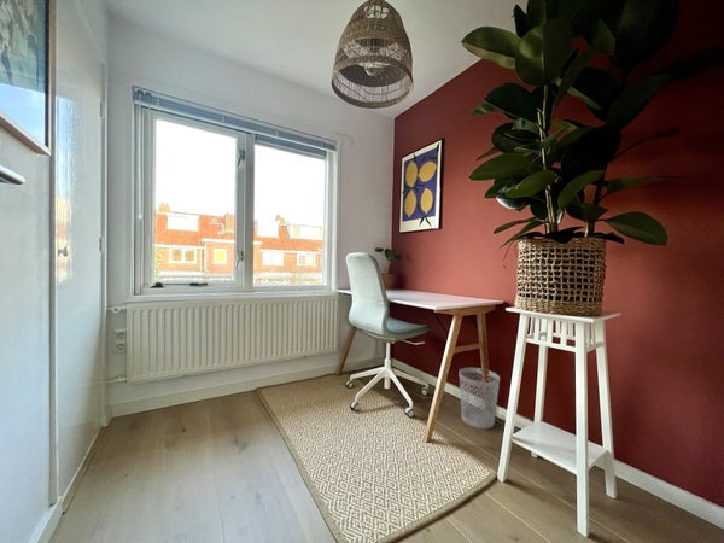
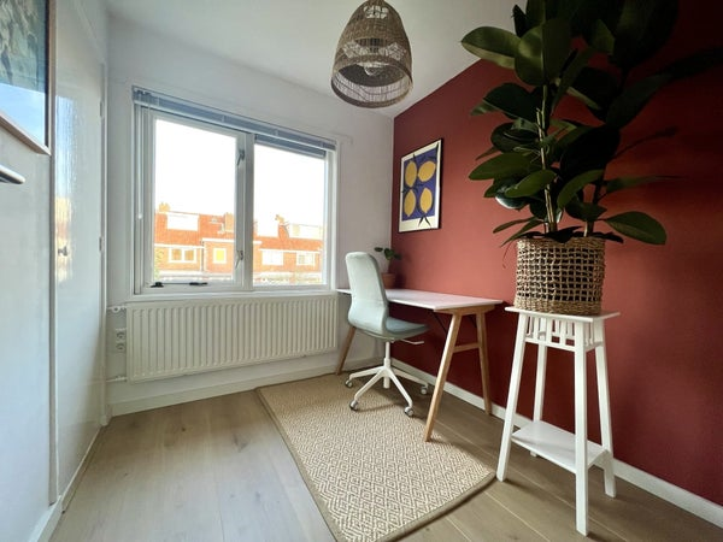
- wastebasket [459,367,501,430]
